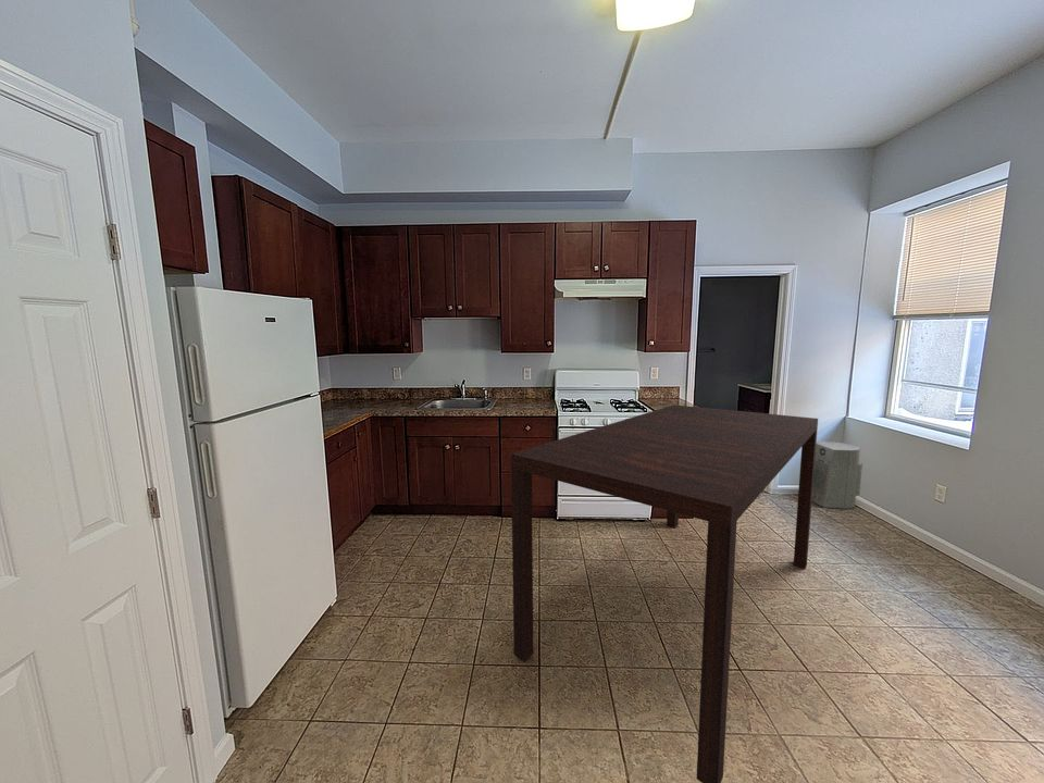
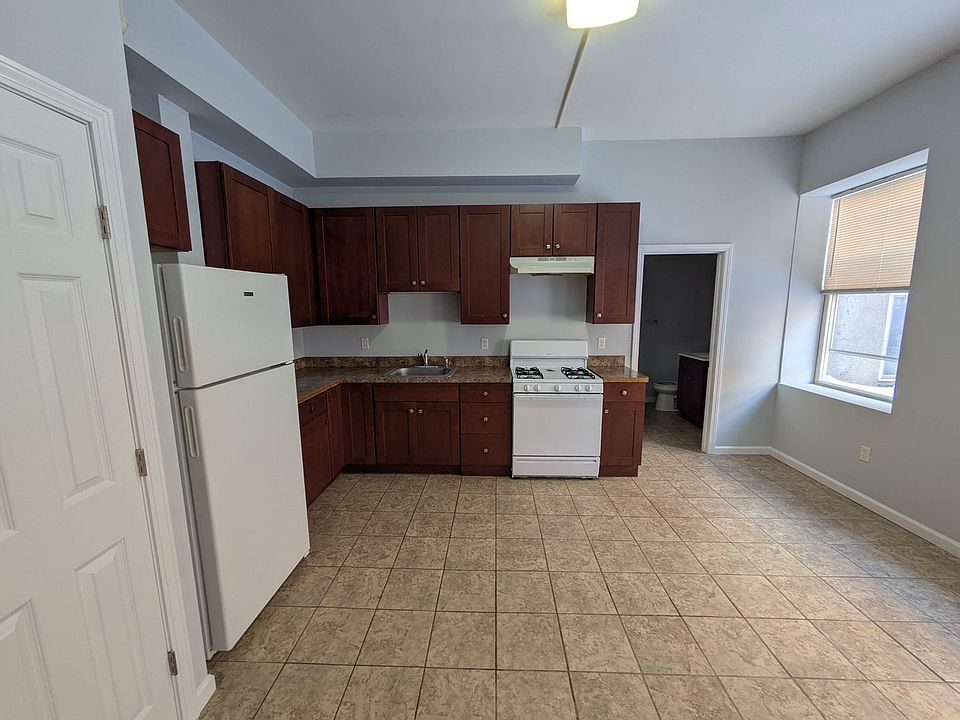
- dining table [510,403,819,783]
- fan [811,440,863,510]
